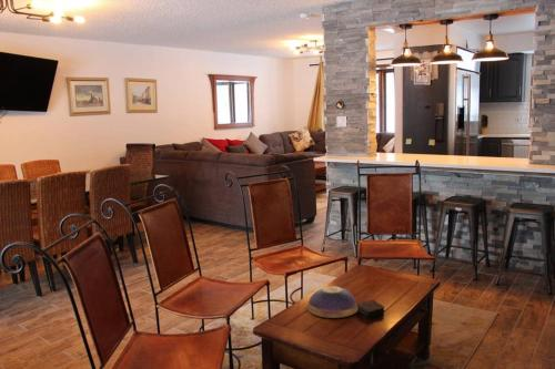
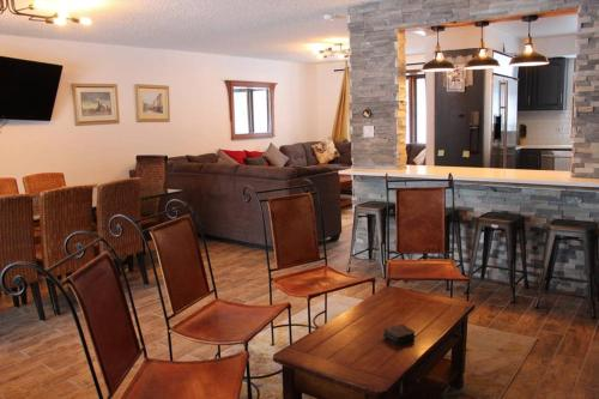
- decorative bowl [306,285,359,319]
